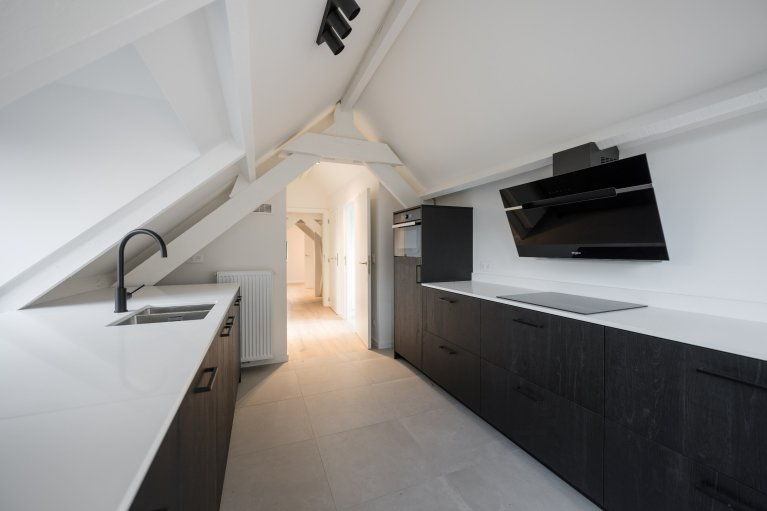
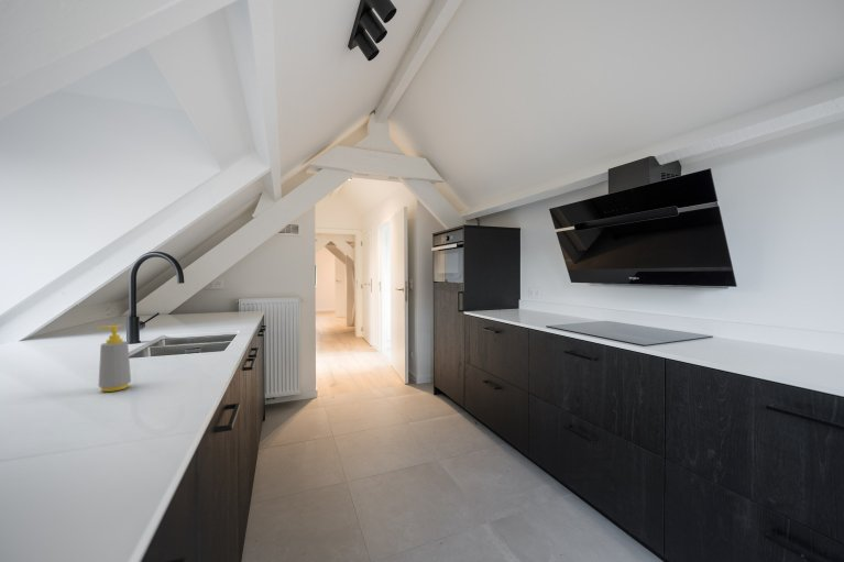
+ soap bottle [97,323,132,393]
